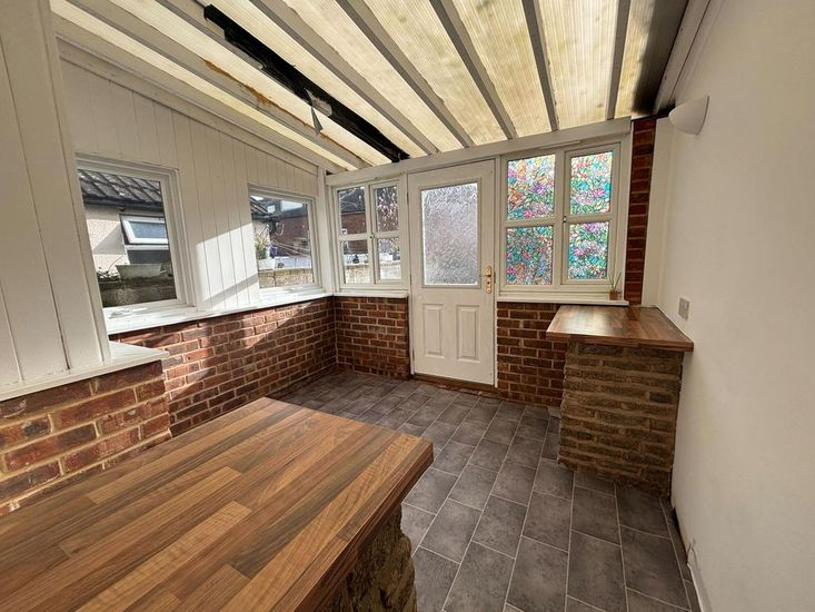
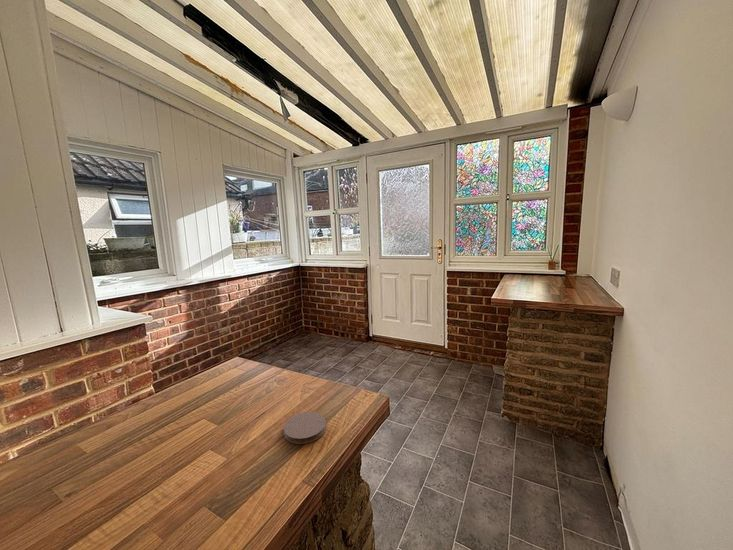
+ coaster [283,411,327,445]
